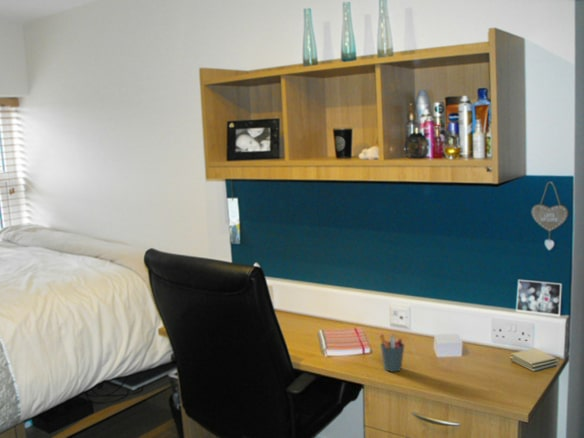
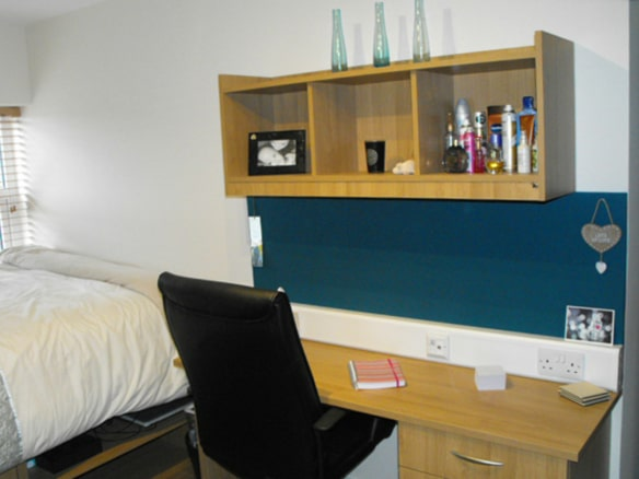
- pen holder [378,333,405,373]
